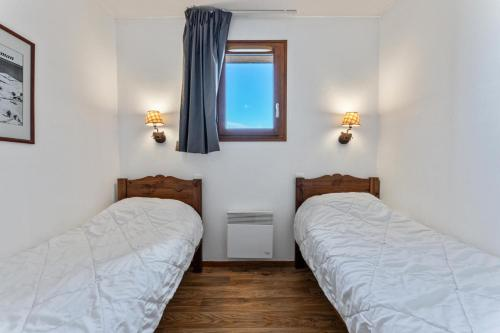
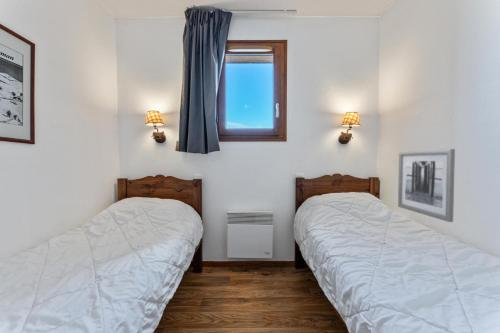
+ wall art [397,148,456,223]
